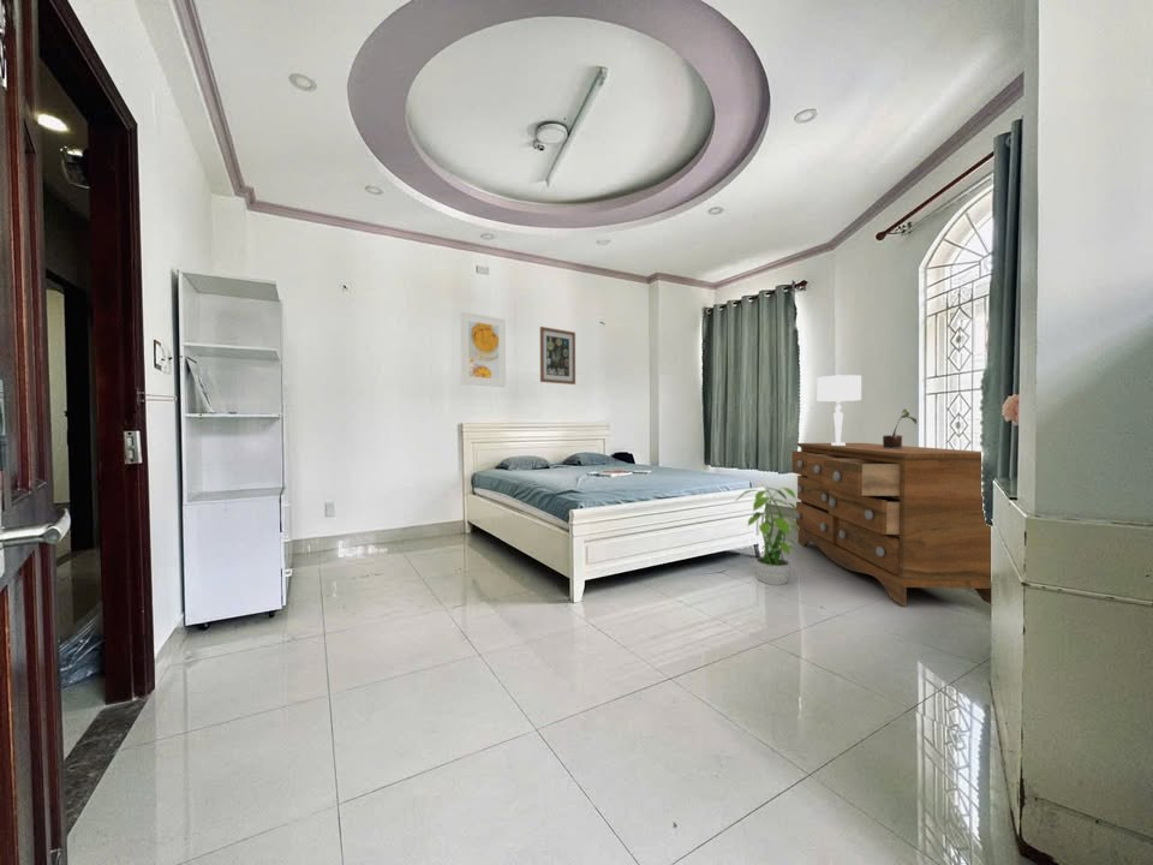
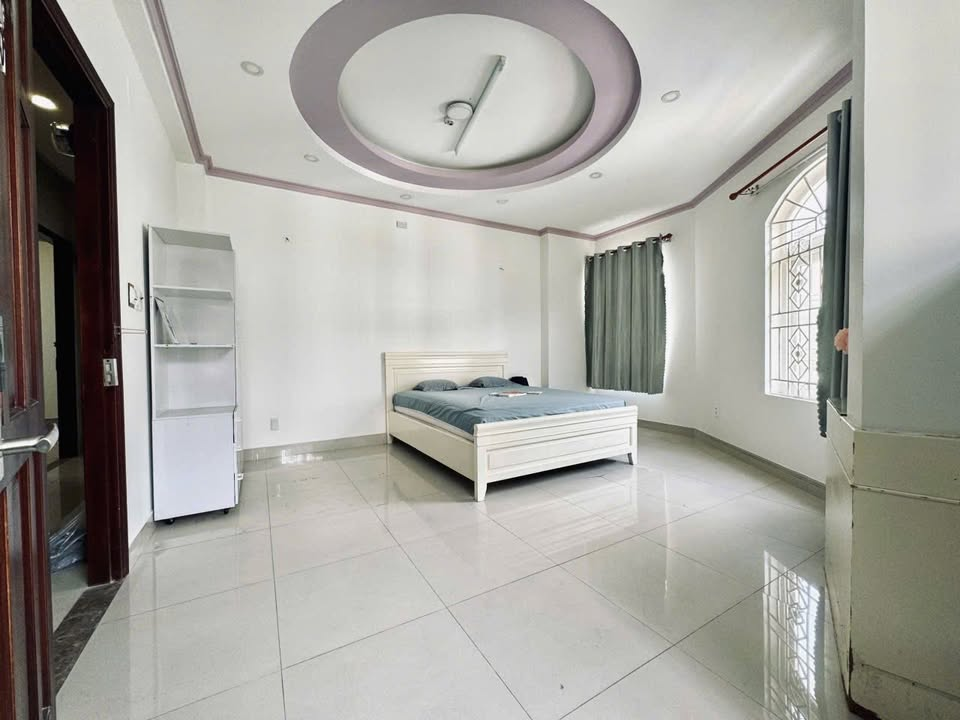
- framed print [459,310,507,388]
- wall art [539,326,576,386]
- potted plant [734,484,800,586]
- table lamp [816,374,862,446]
- potted plant [882,407,918,449]
- dresser [791,442,992,607]
